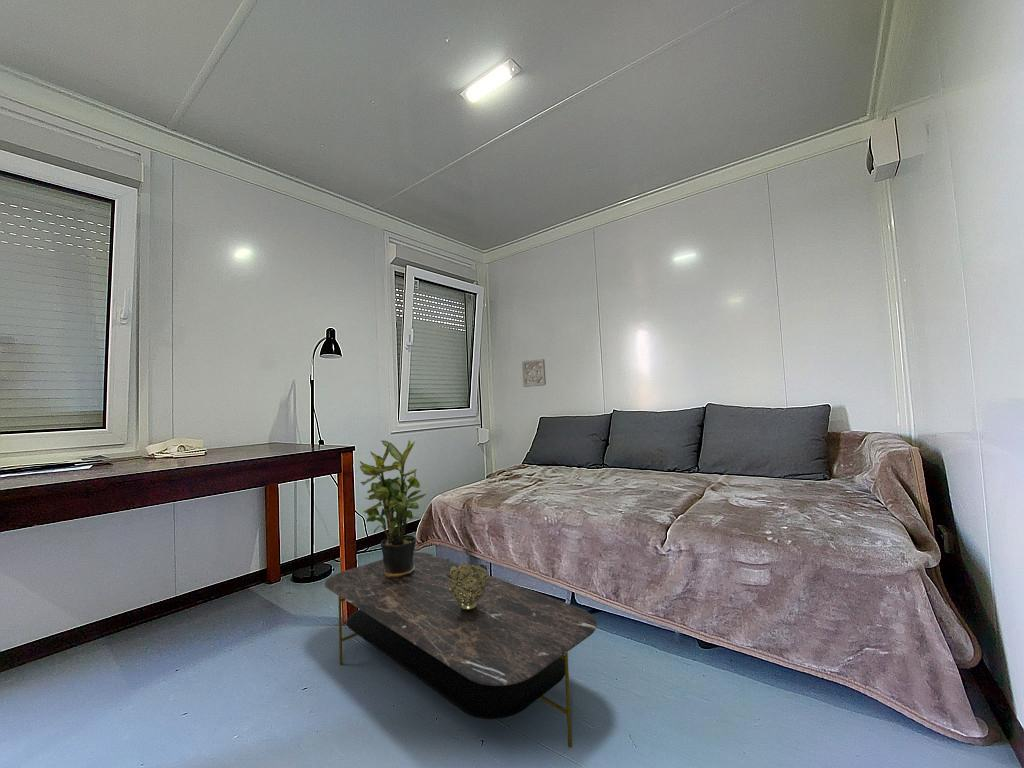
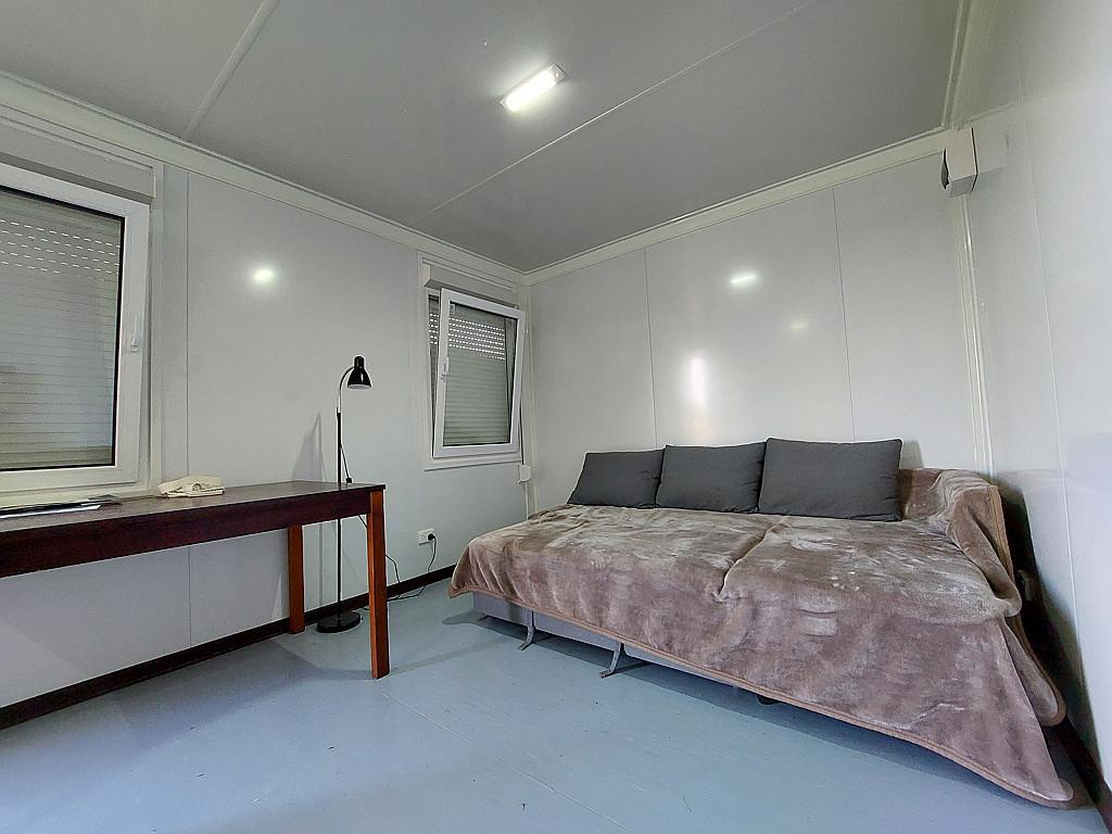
- potted plant [359,438,427,578]
- coffee table [324,551,598,748]
- wall ornament [521,358,547,388]
- decorative bowl [447,562,489,611]
